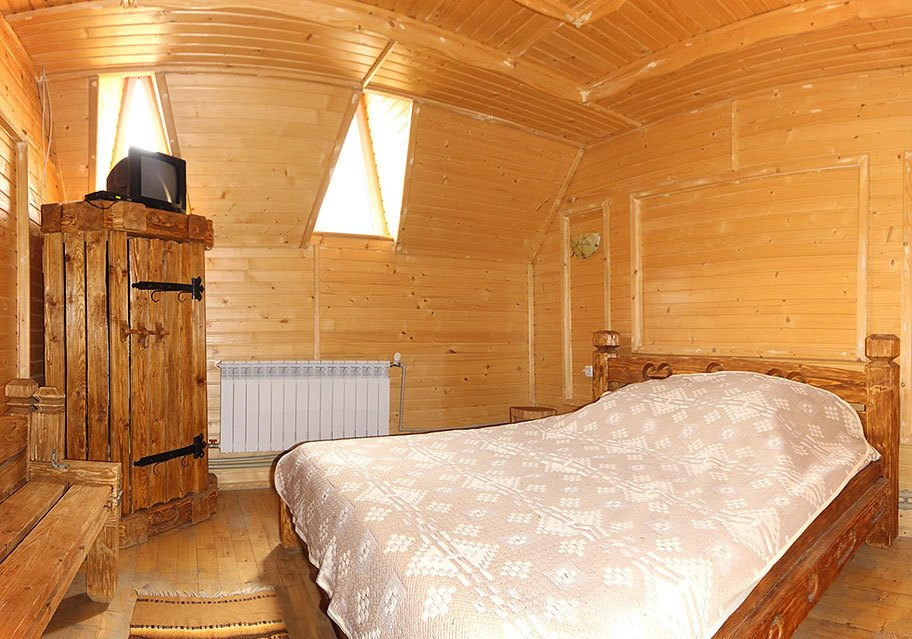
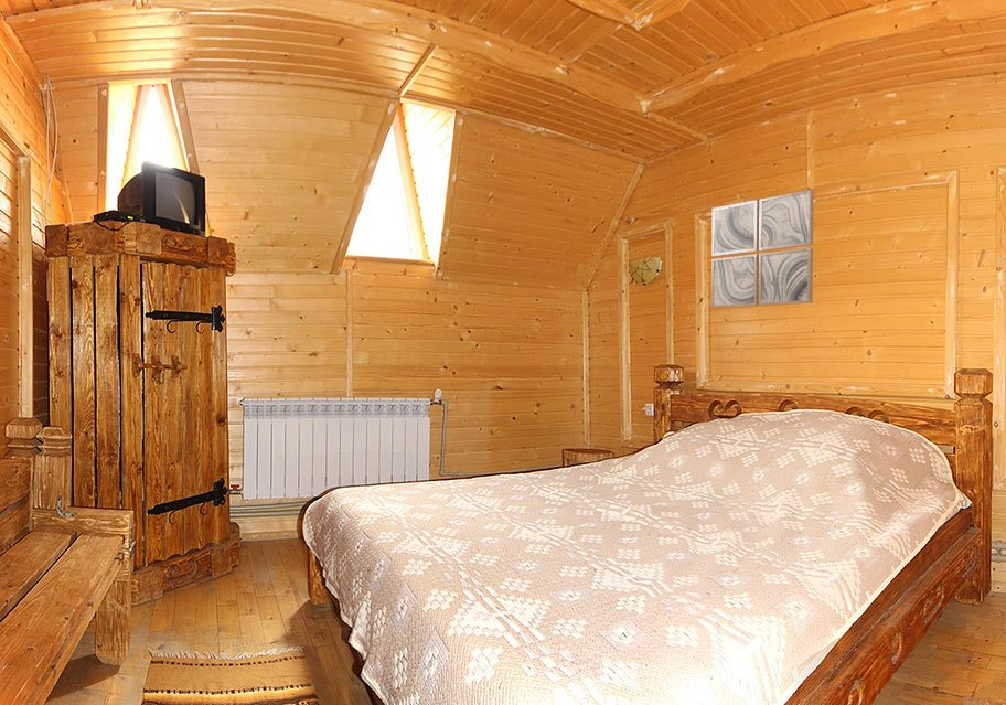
+ wall art [710,189,814,309]
